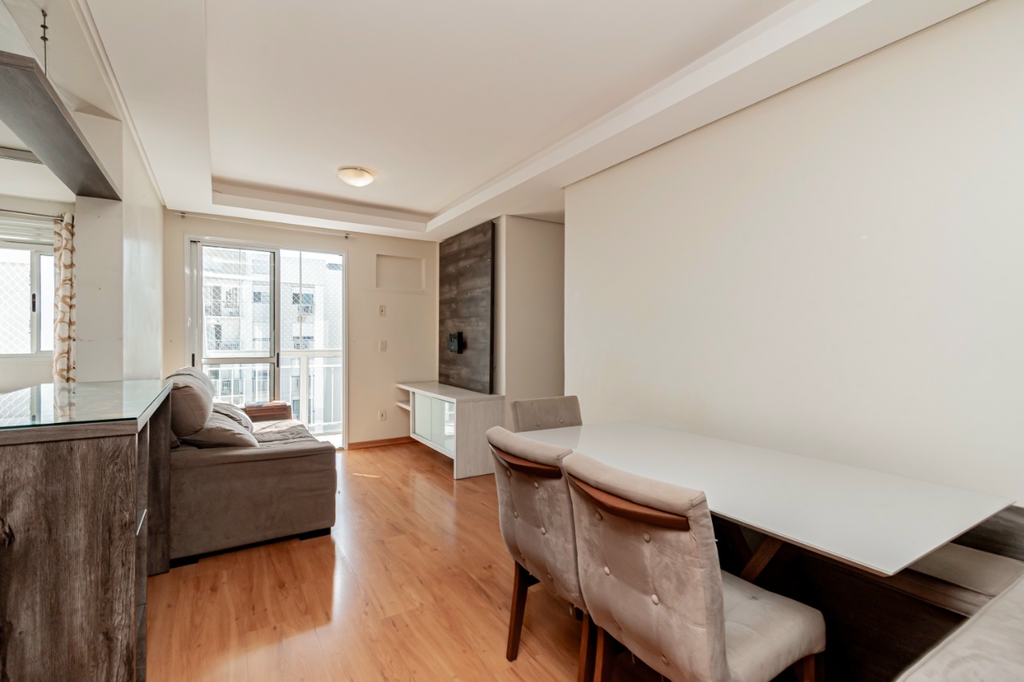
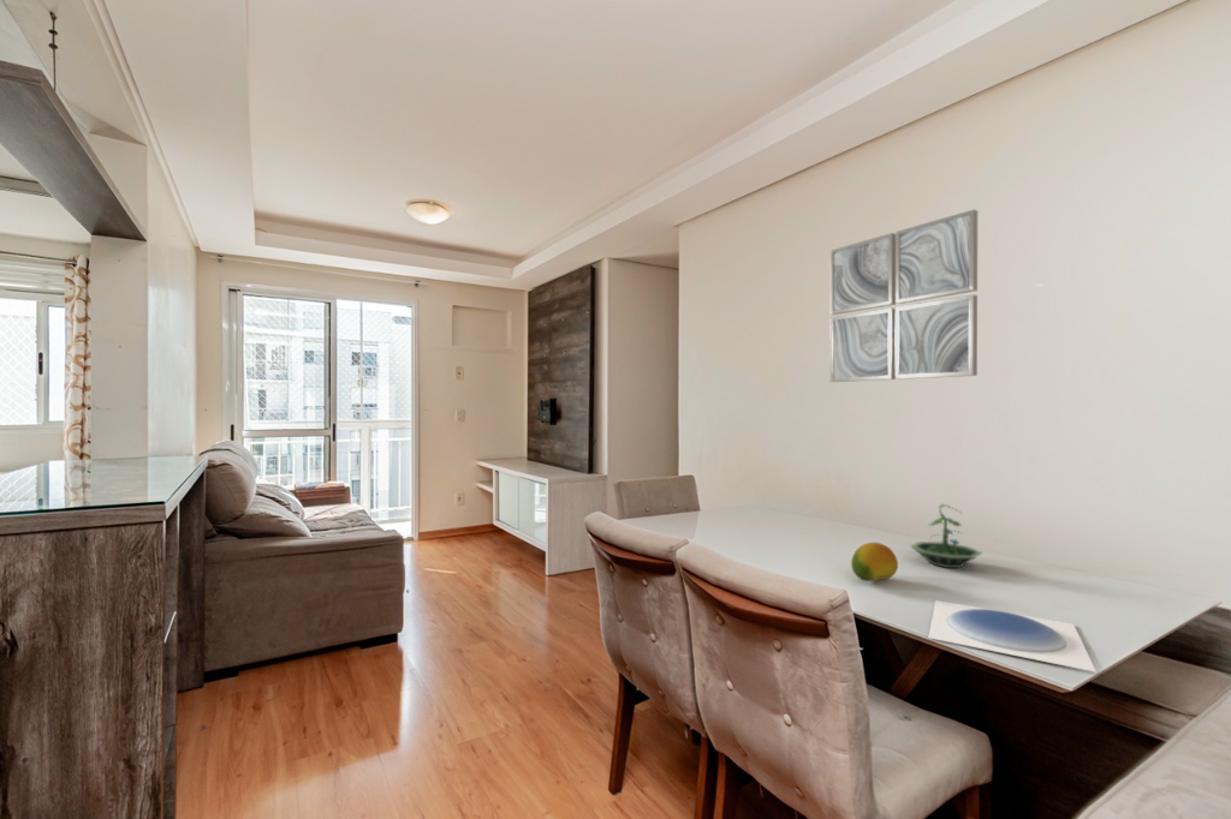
+ fruit [850,542,899,582]
+ wall art [829,208,979,383]
+ terrarium [909,503,985,569]
+ plate [927,599,1098,674]
